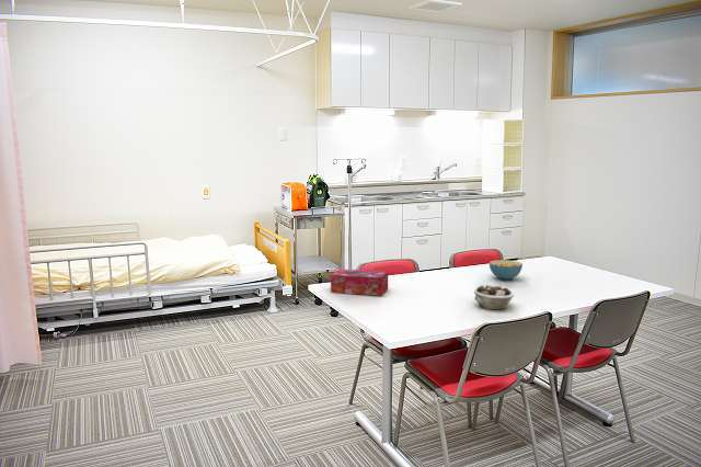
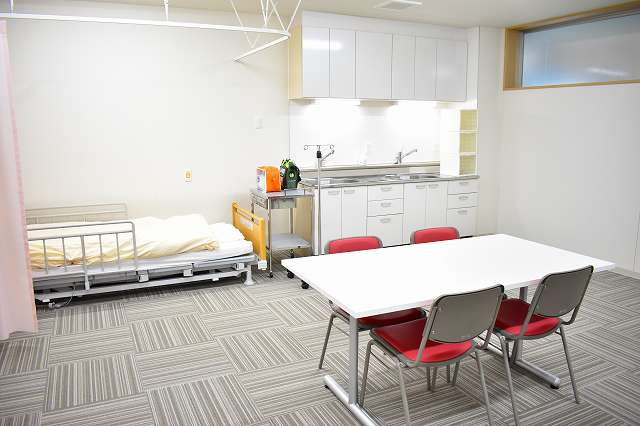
- cereal bowl [489,259,524,281]
- tissue box [330,269,389,297]
- succulent planter [473,283,515,310]
